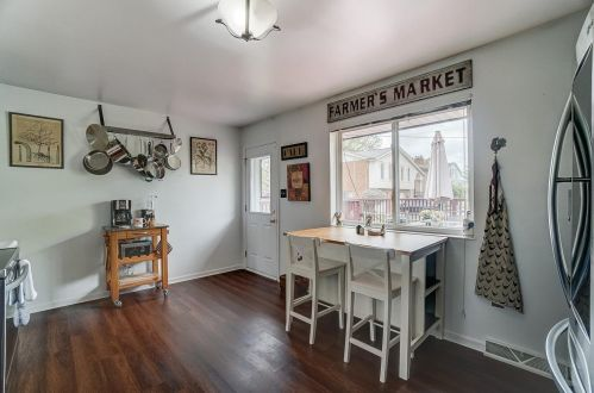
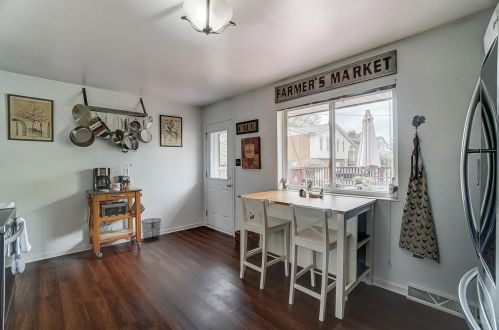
+ waste bin [140,217,162,244]
